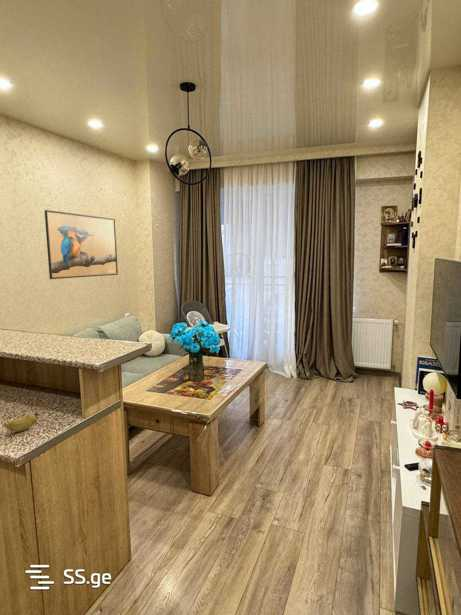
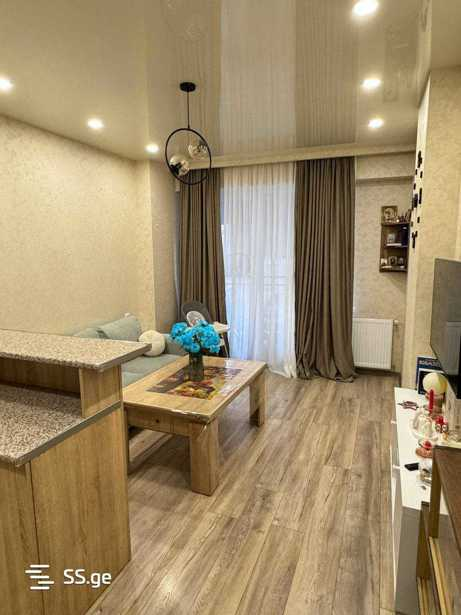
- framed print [44,209,119,280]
- banana [3,411,39,432]
